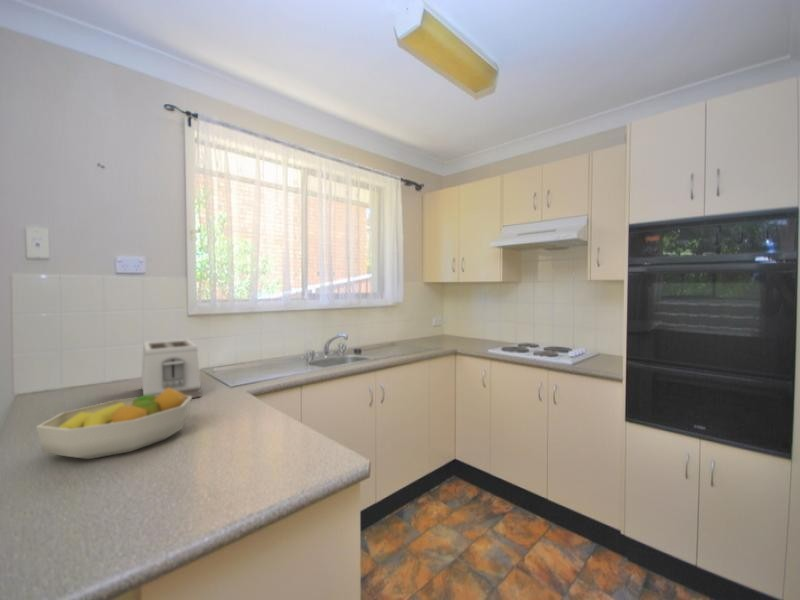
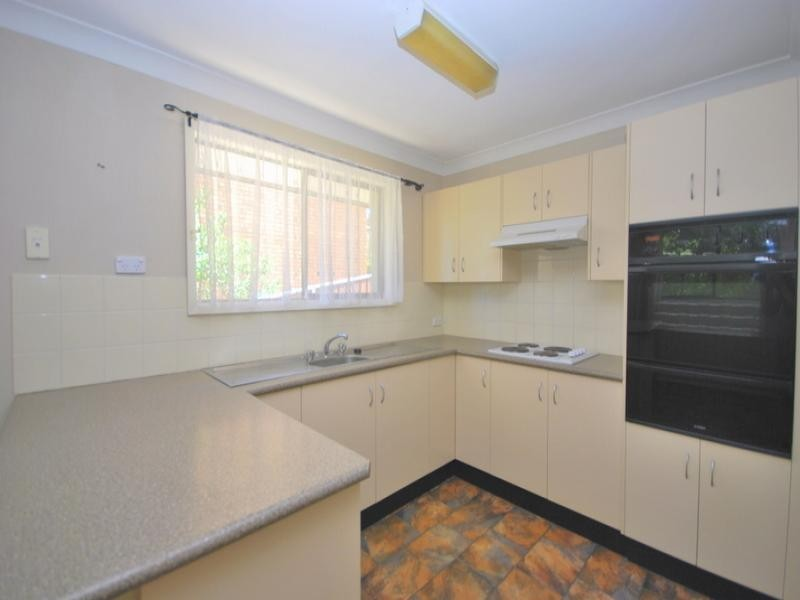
- fruit bowl [35,388,193,460]
- toaster [140,338,203,399]
